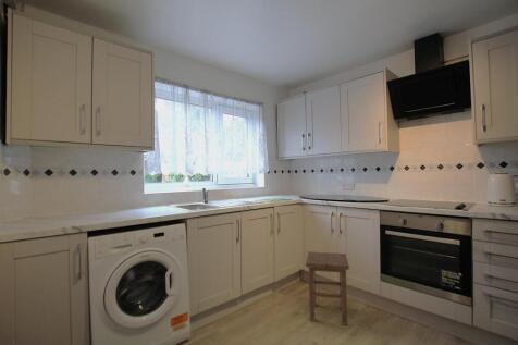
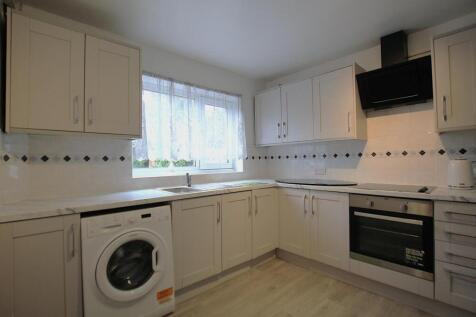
- stool [305,250,350,326]
